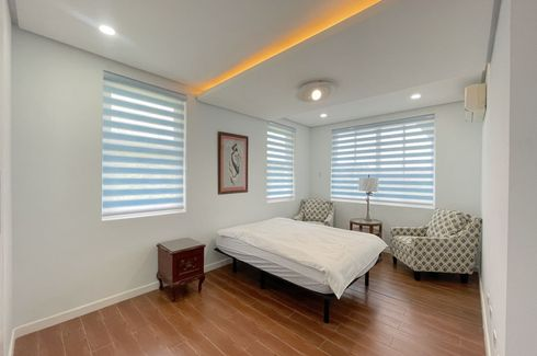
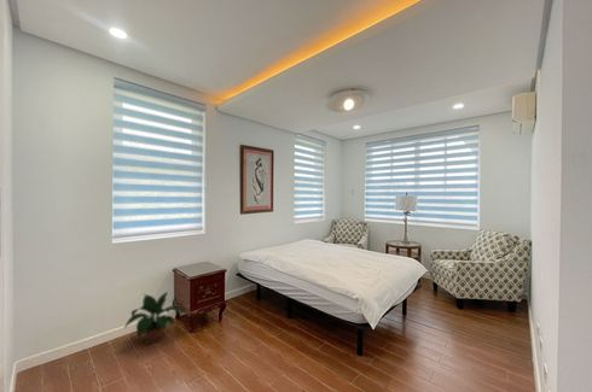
+ potted plant [123,291,184,345]
